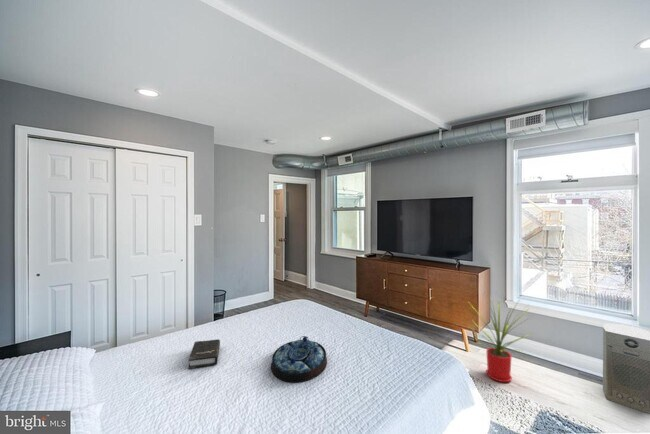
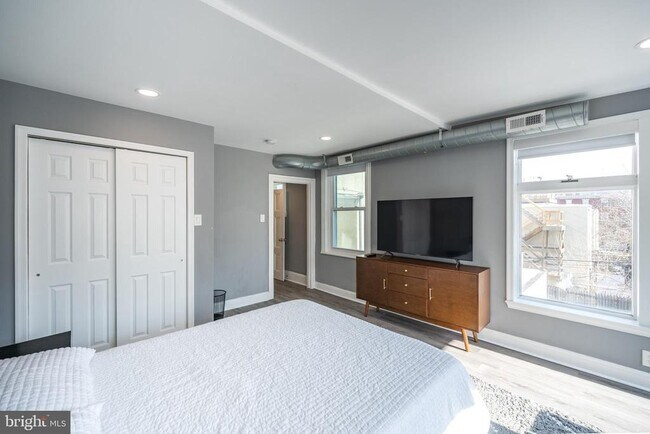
- fan [602,323,650,415]
- hardback book [187,338,221,370]
- house plant [467,294,533,383]
- serving tray [270,335,328,383]
